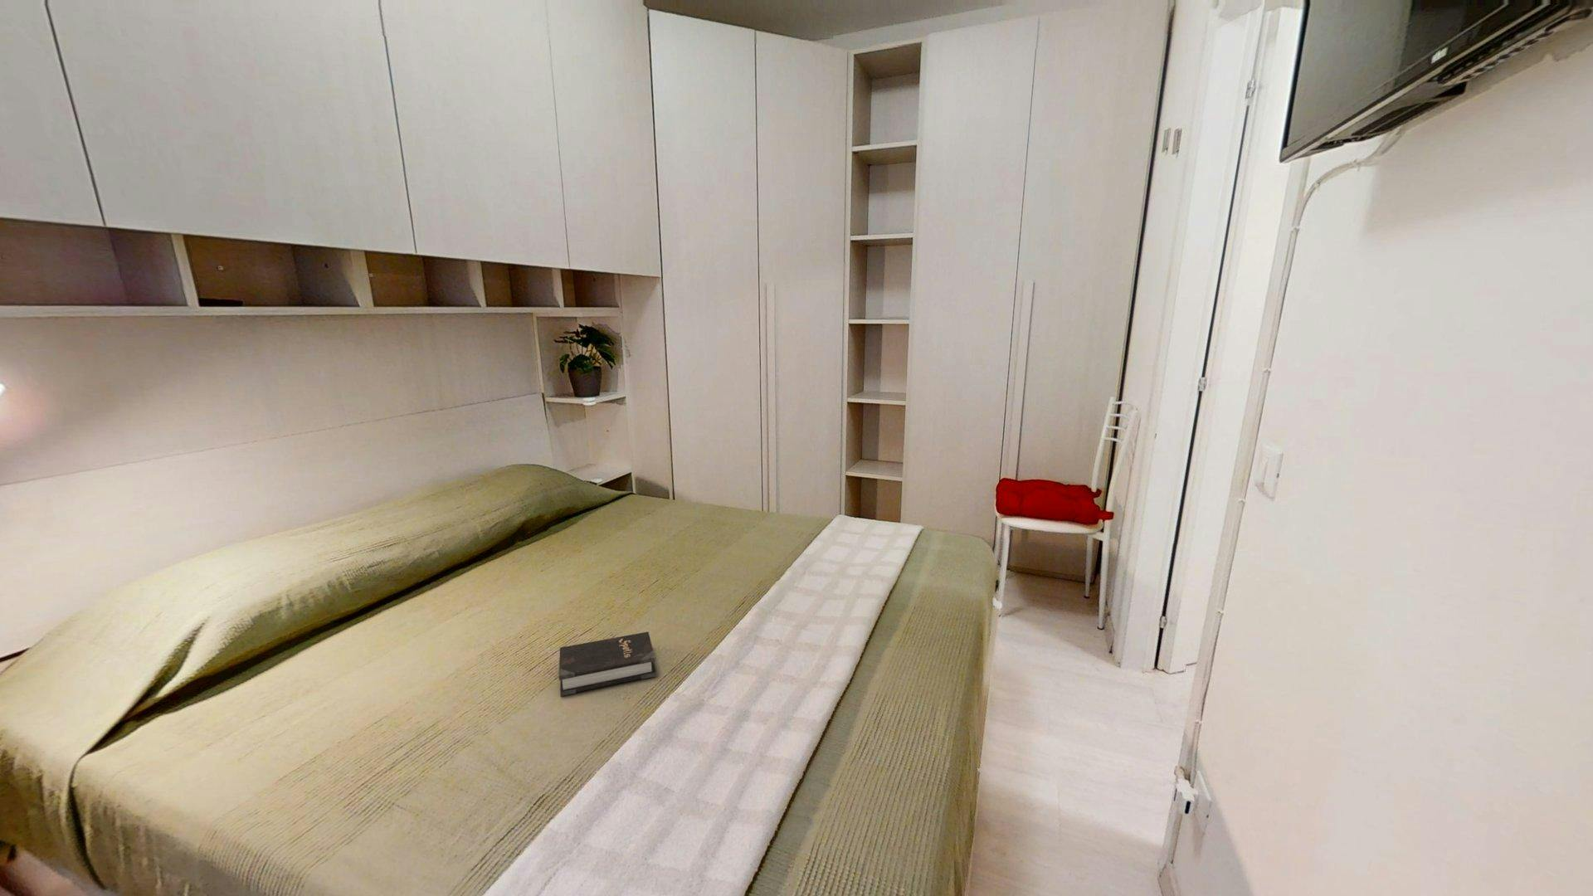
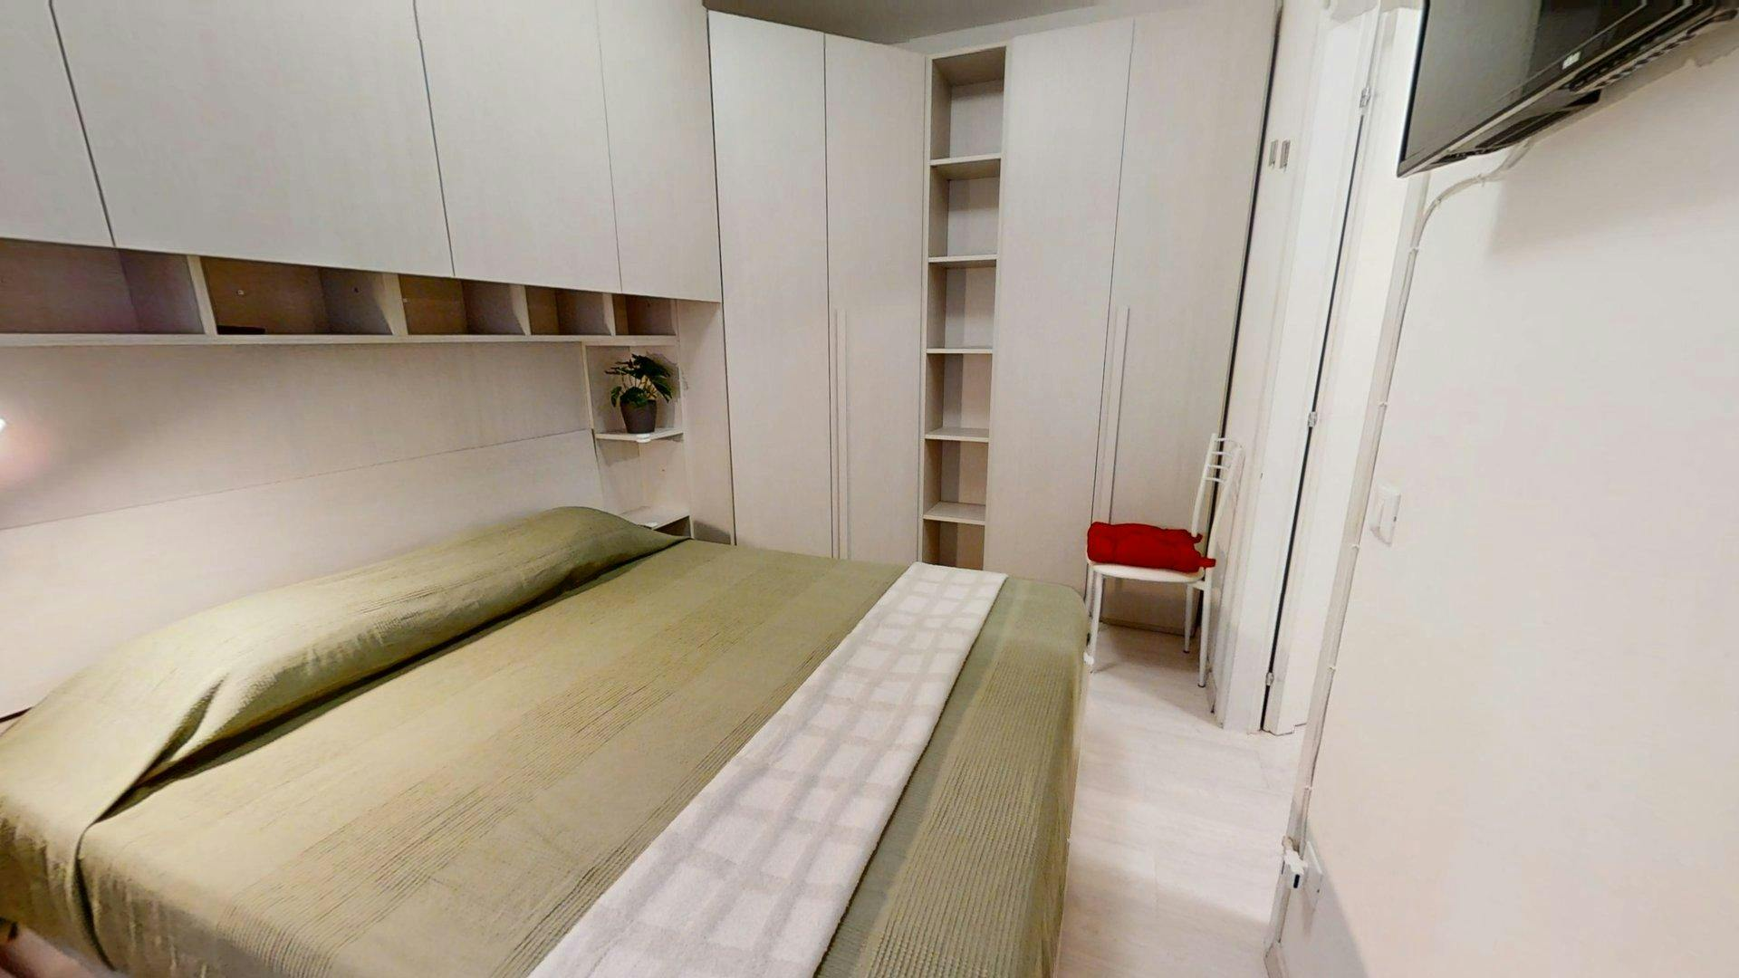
- hardback book [558,630,658,697]
